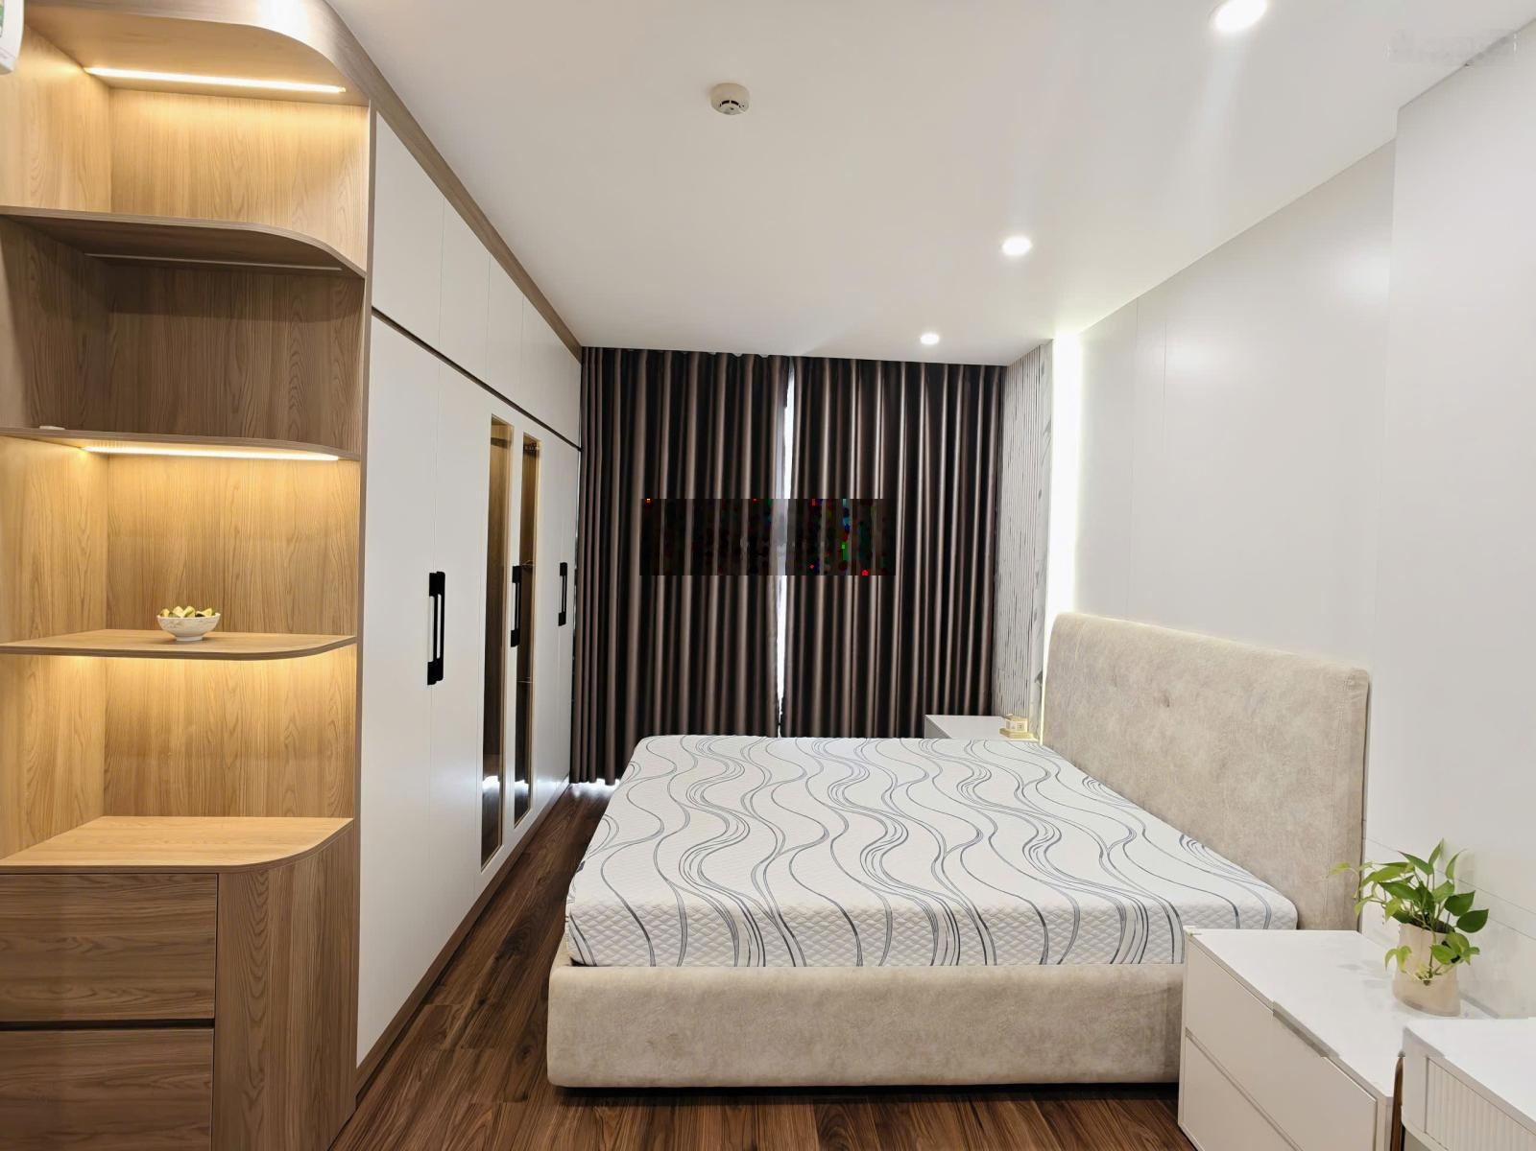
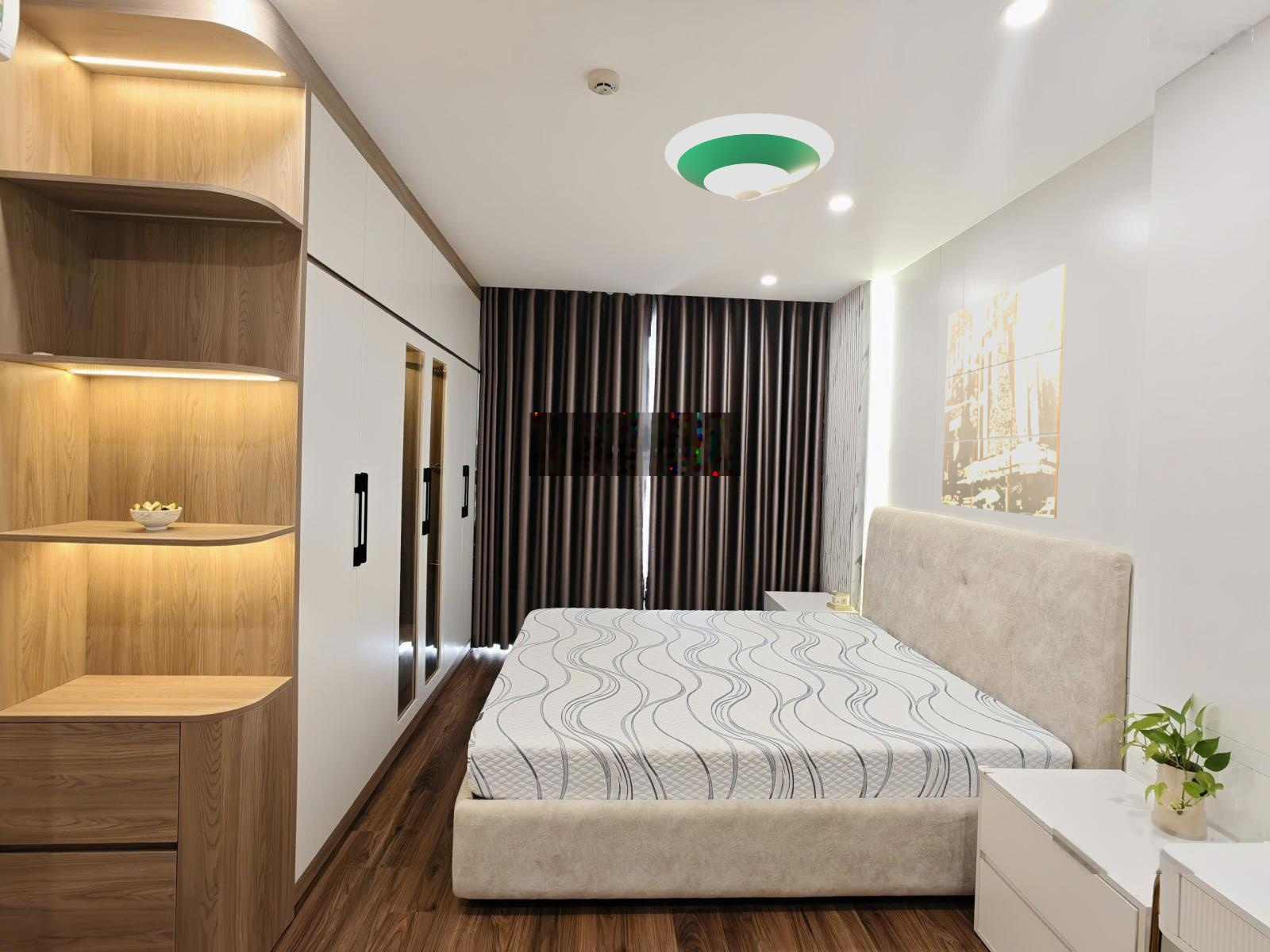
+ wall art [941,263,1067,520]
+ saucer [664,113,835,202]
